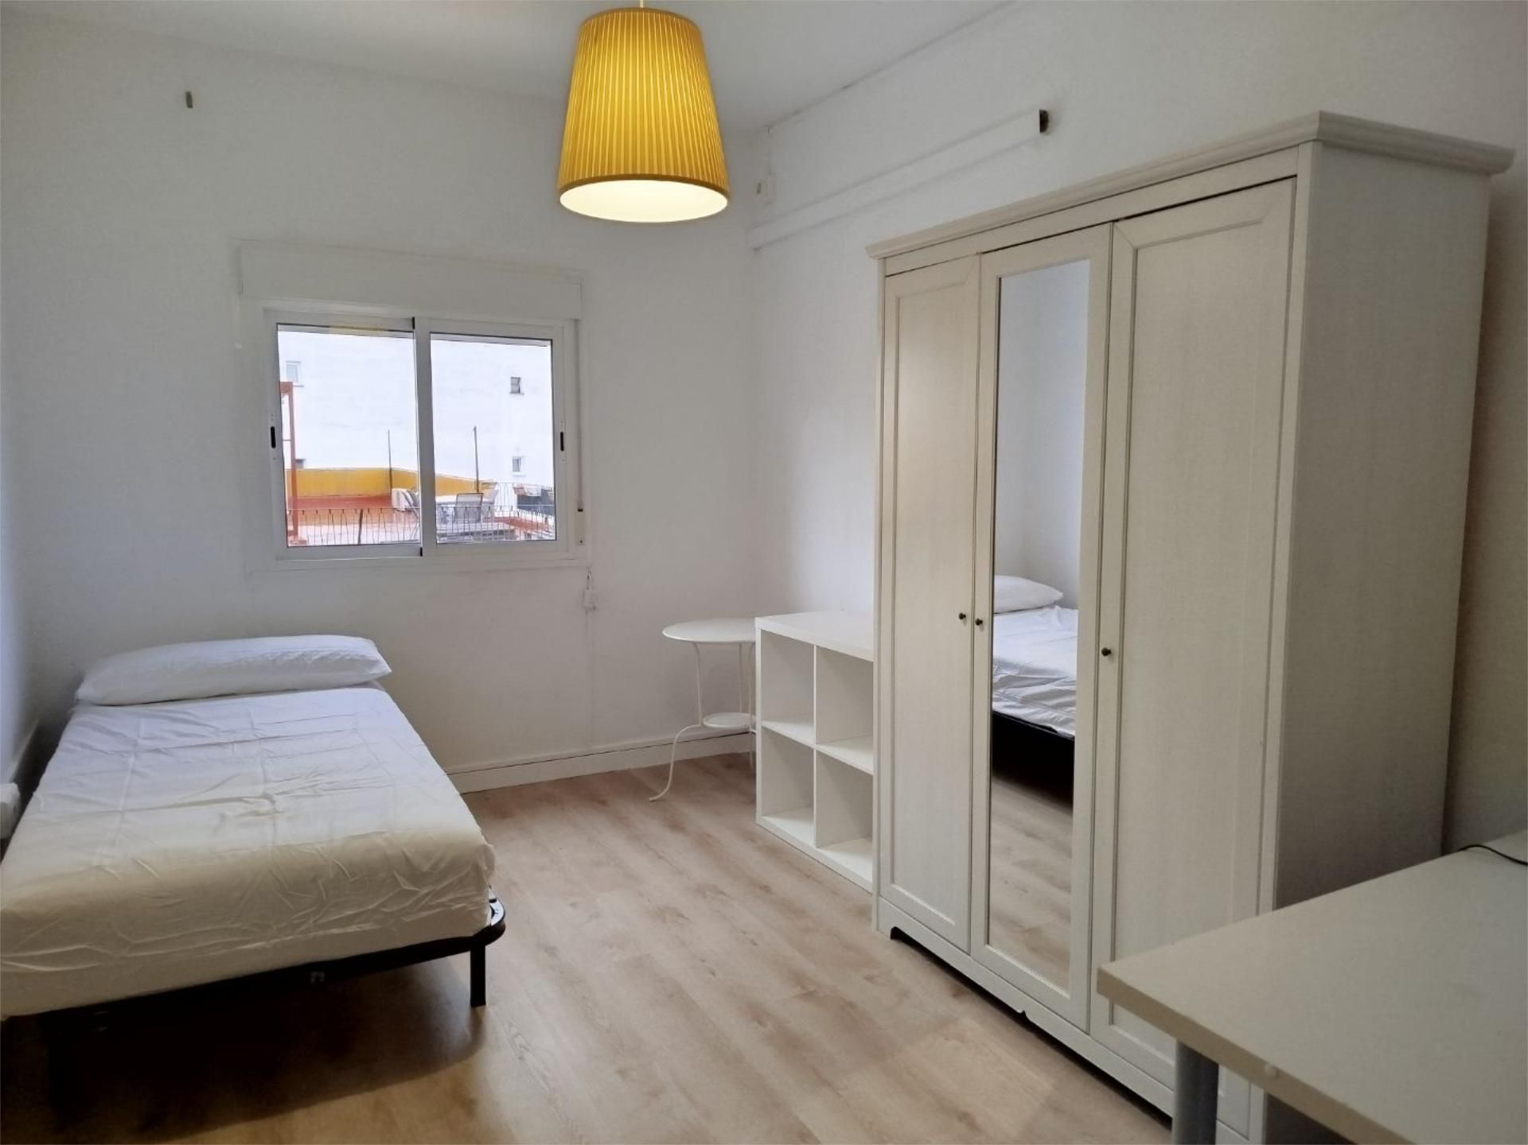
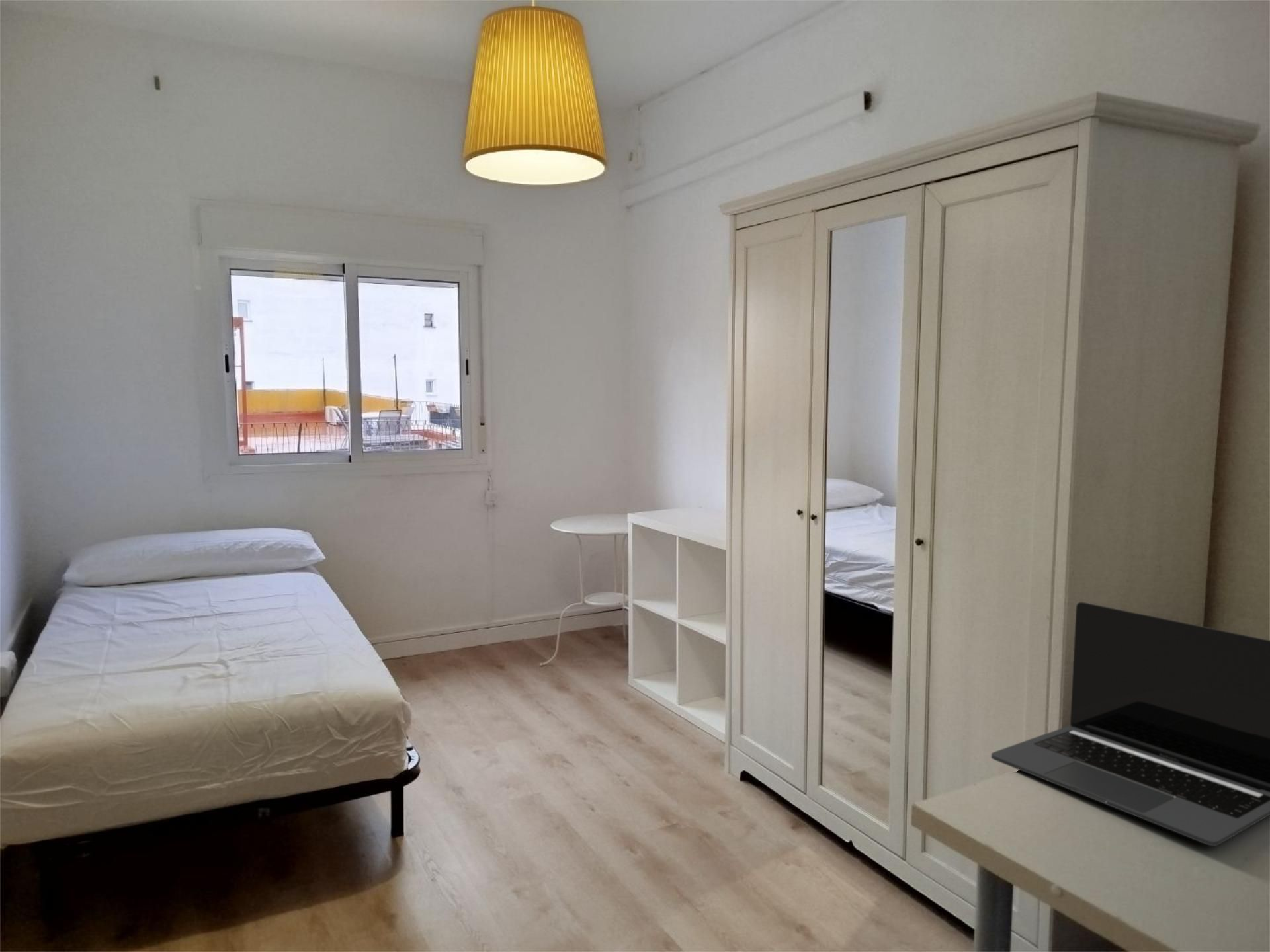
+ laptop [990,602,1270,847]
